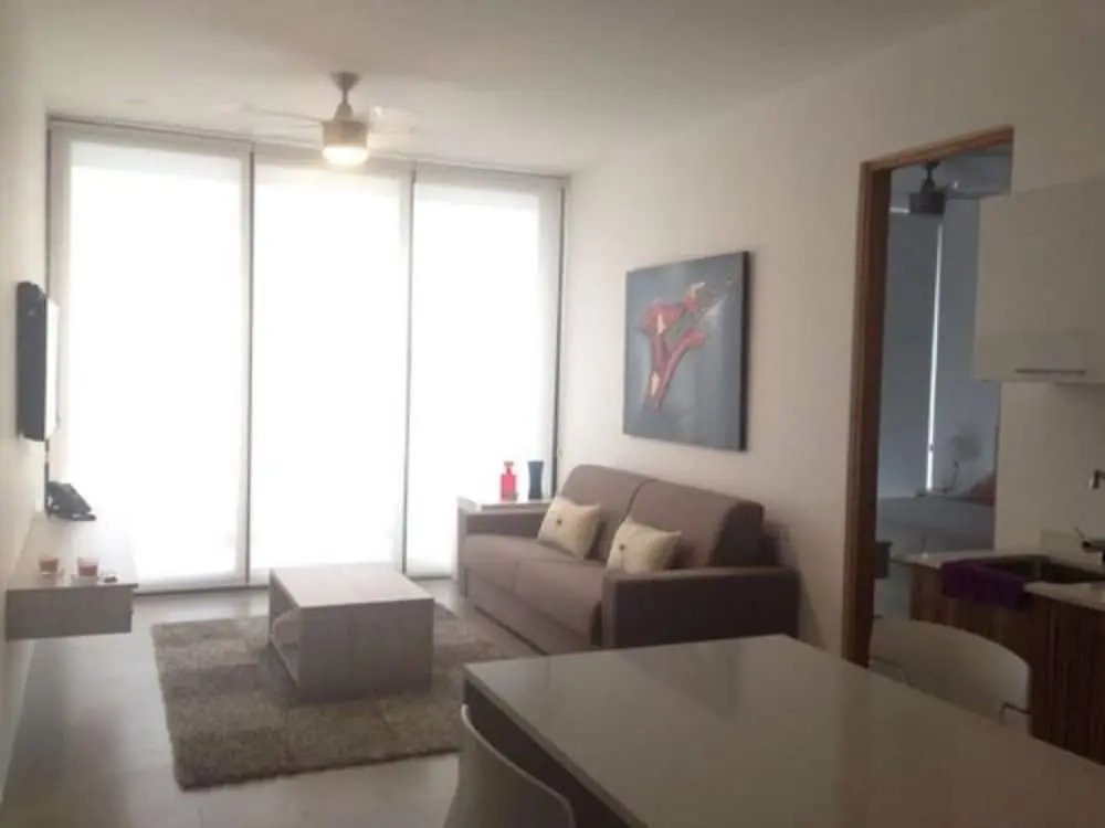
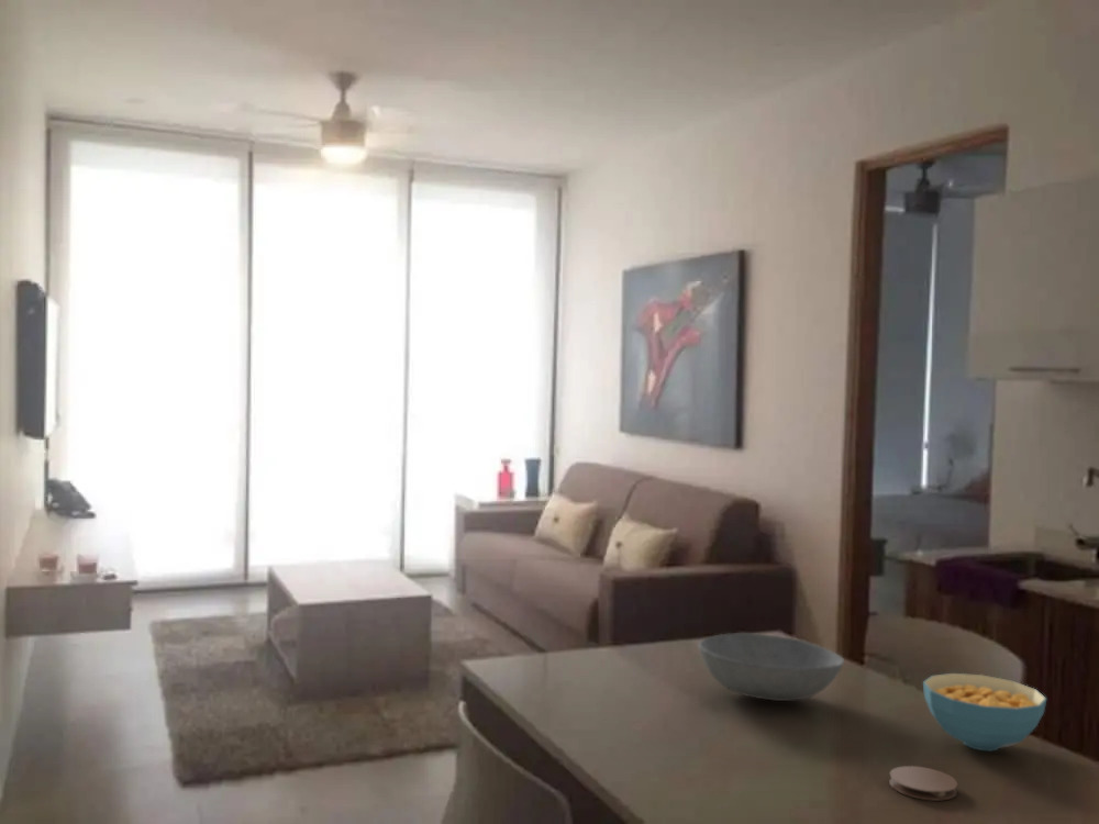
+ coaster [888,765,958,802]
+ cereal bowl [922,672,1047,751]
+ bowl [697,632,845,702]
